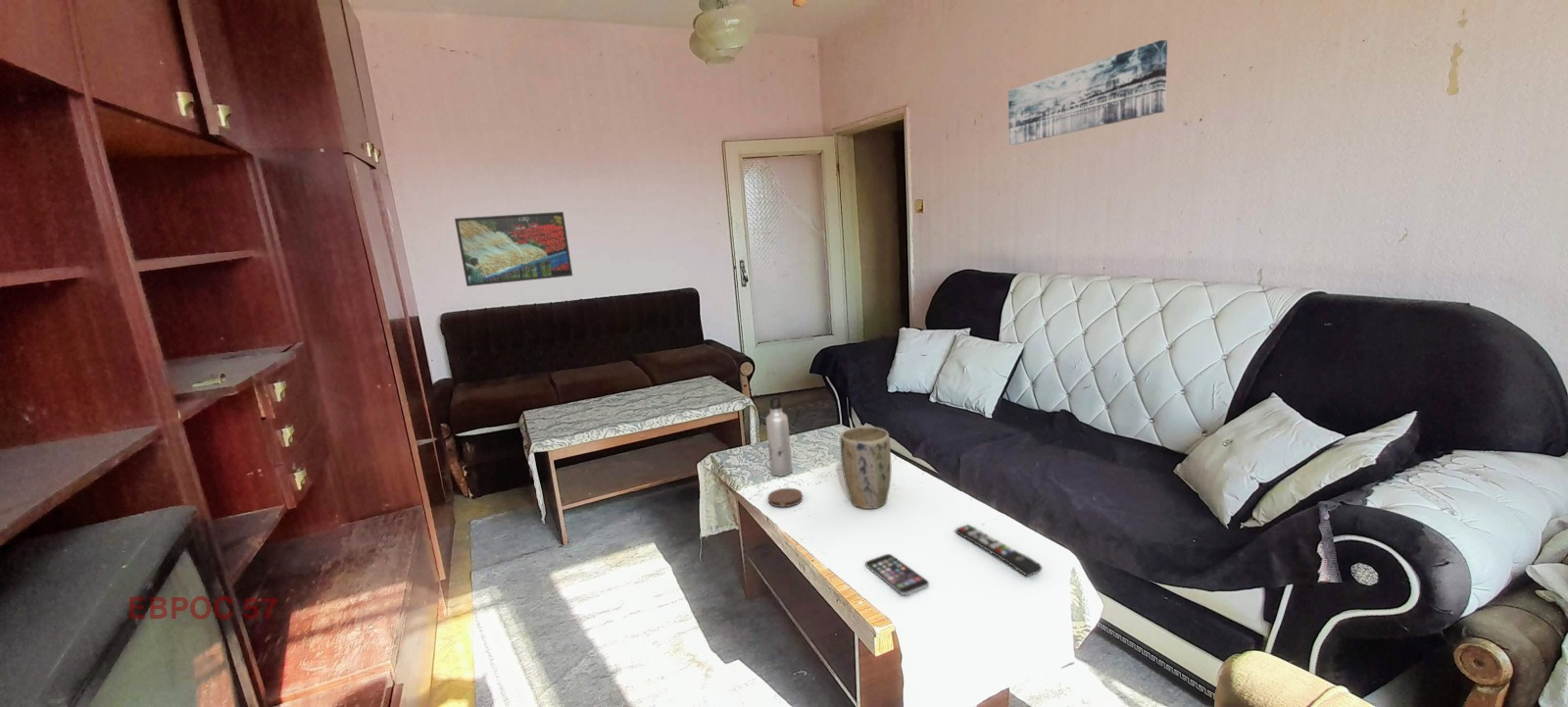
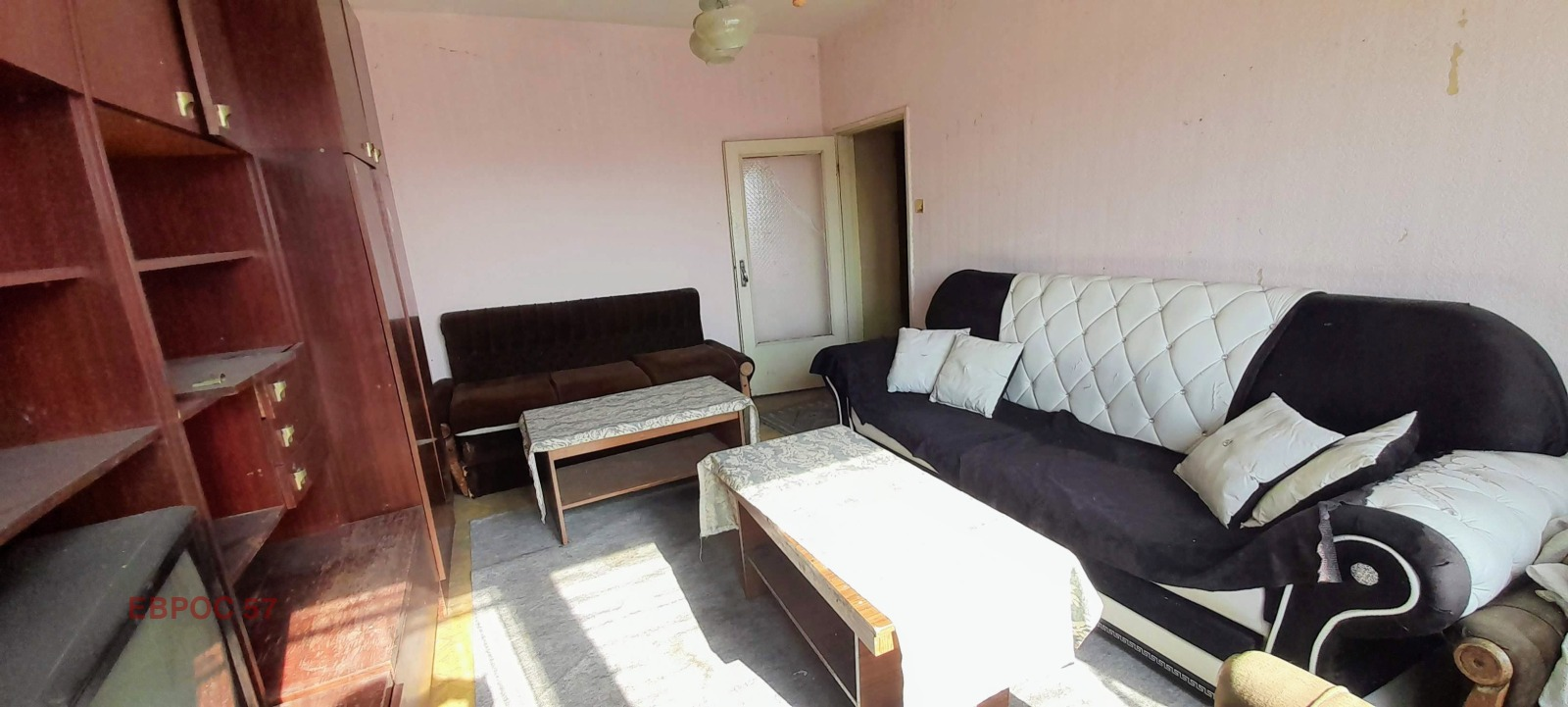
- wall art [1007,39,1168,146]
- coaster [767,487,804,508]
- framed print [454,211,573,287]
- remote control [955,524,1044,578]
- plant pot [839,426,892,510]
- smartphone [864,553,930,596]
- water bottle [765,395,793,478]
